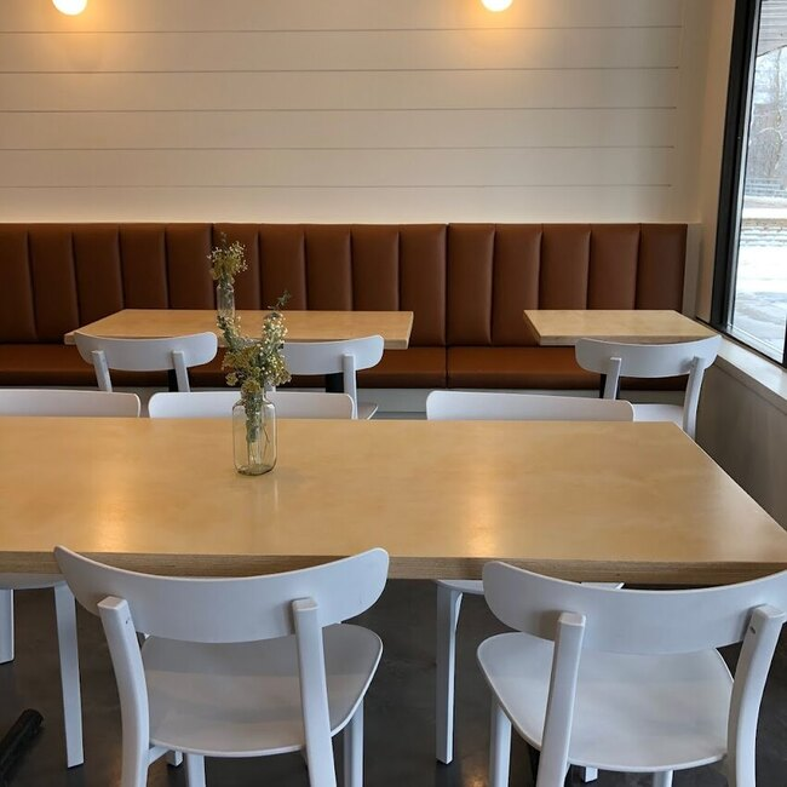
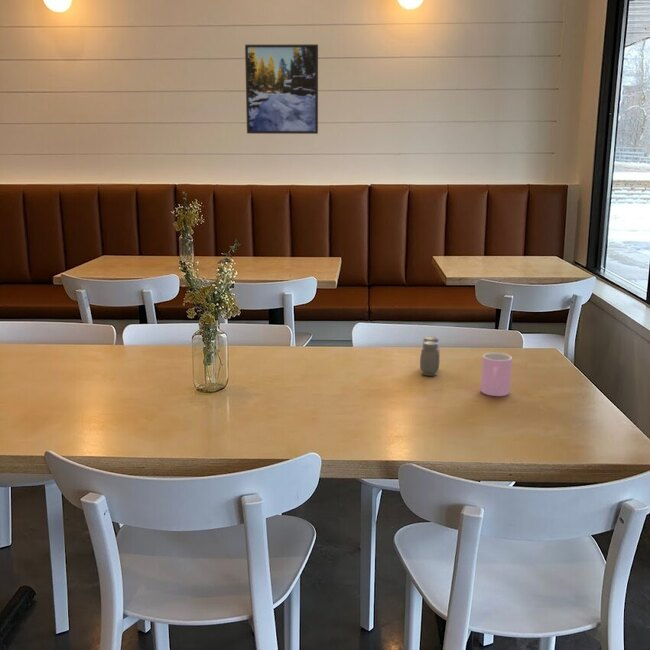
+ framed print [244,43,319,135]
+ cup [480,352,513,397]
+ salt and pepper shaker [419,335,441,377]
